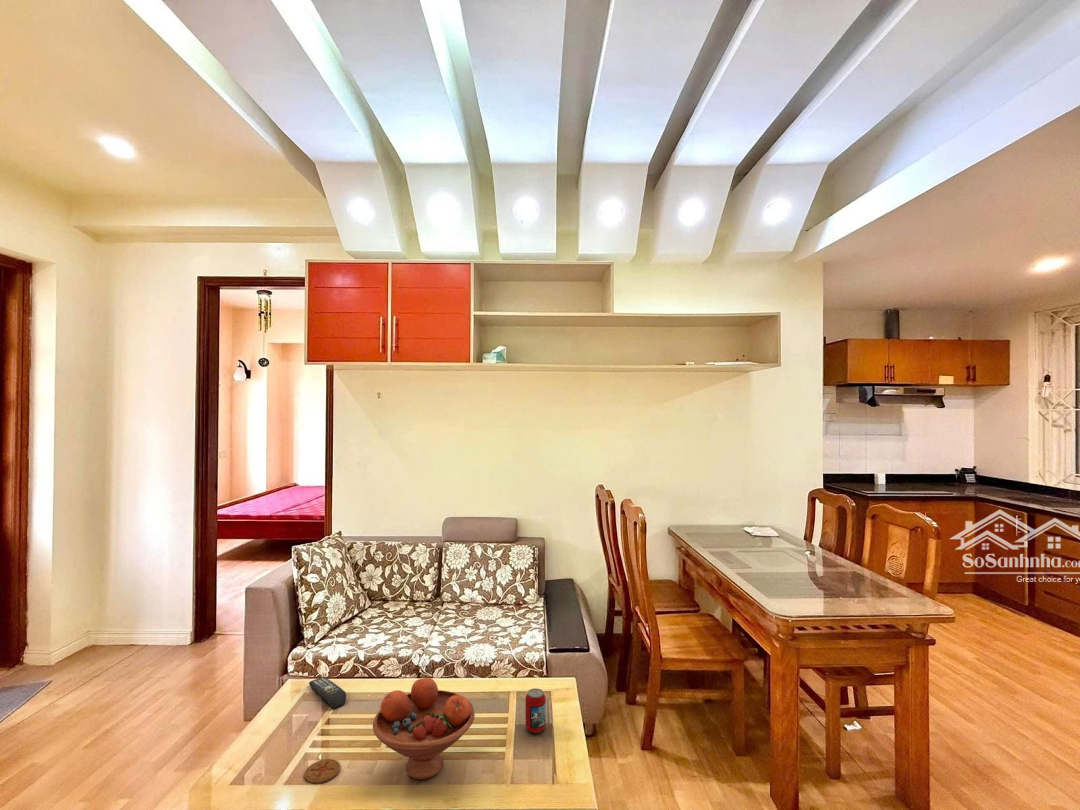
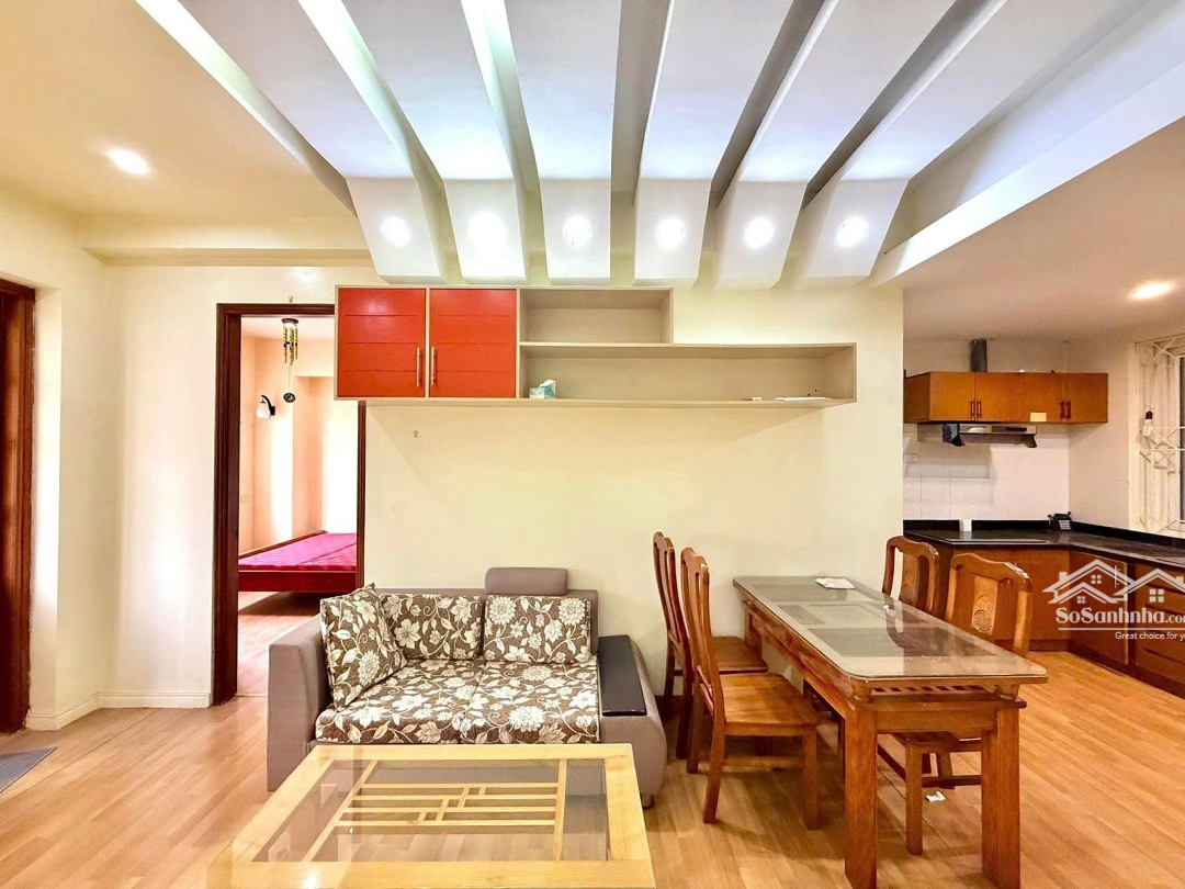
- beverage can [524,687,547,734]
- coaster [303,758,341,784]
- fruit bowl [372,677,476,780]
- remote control [308,676,347,709]
